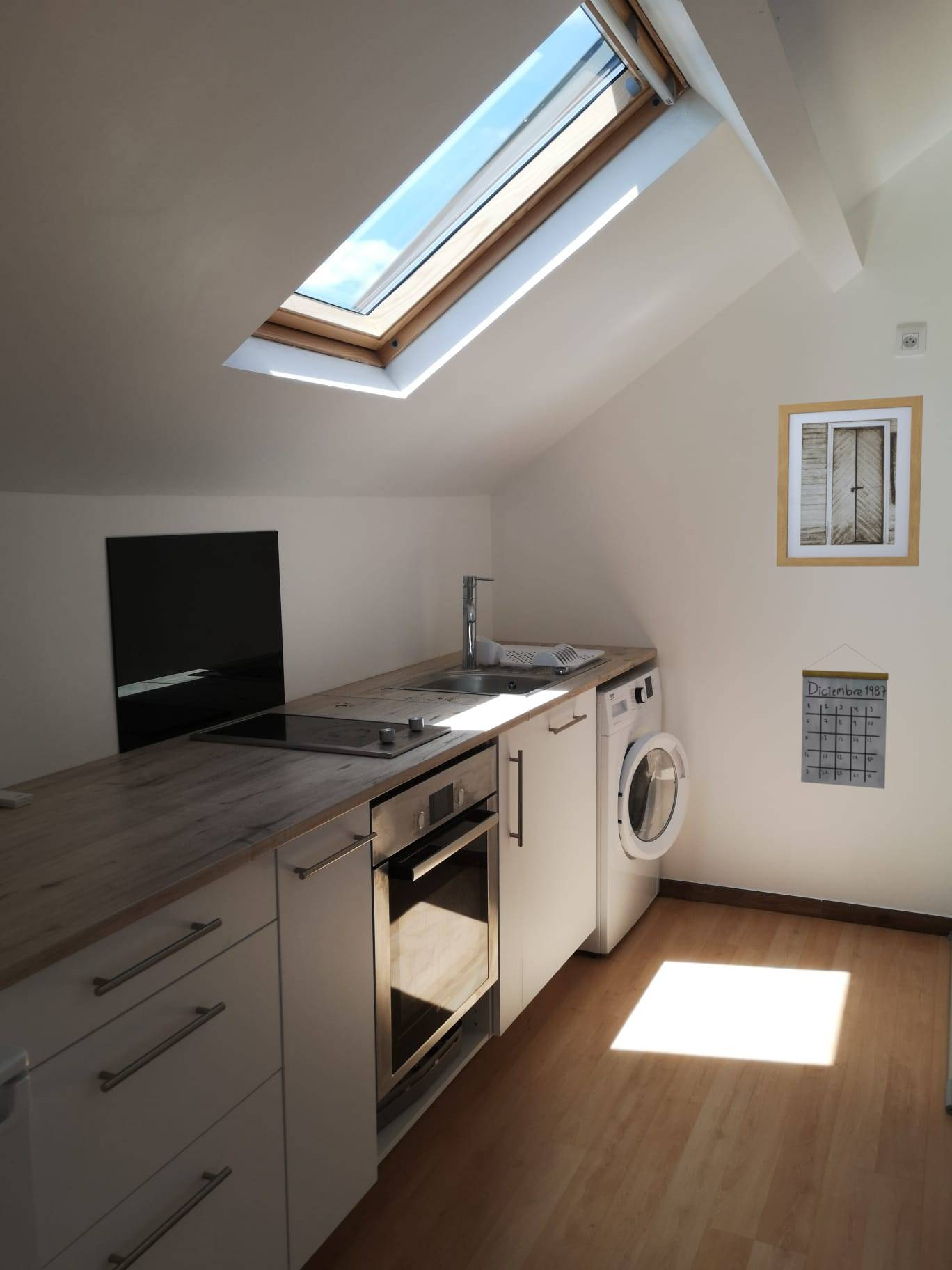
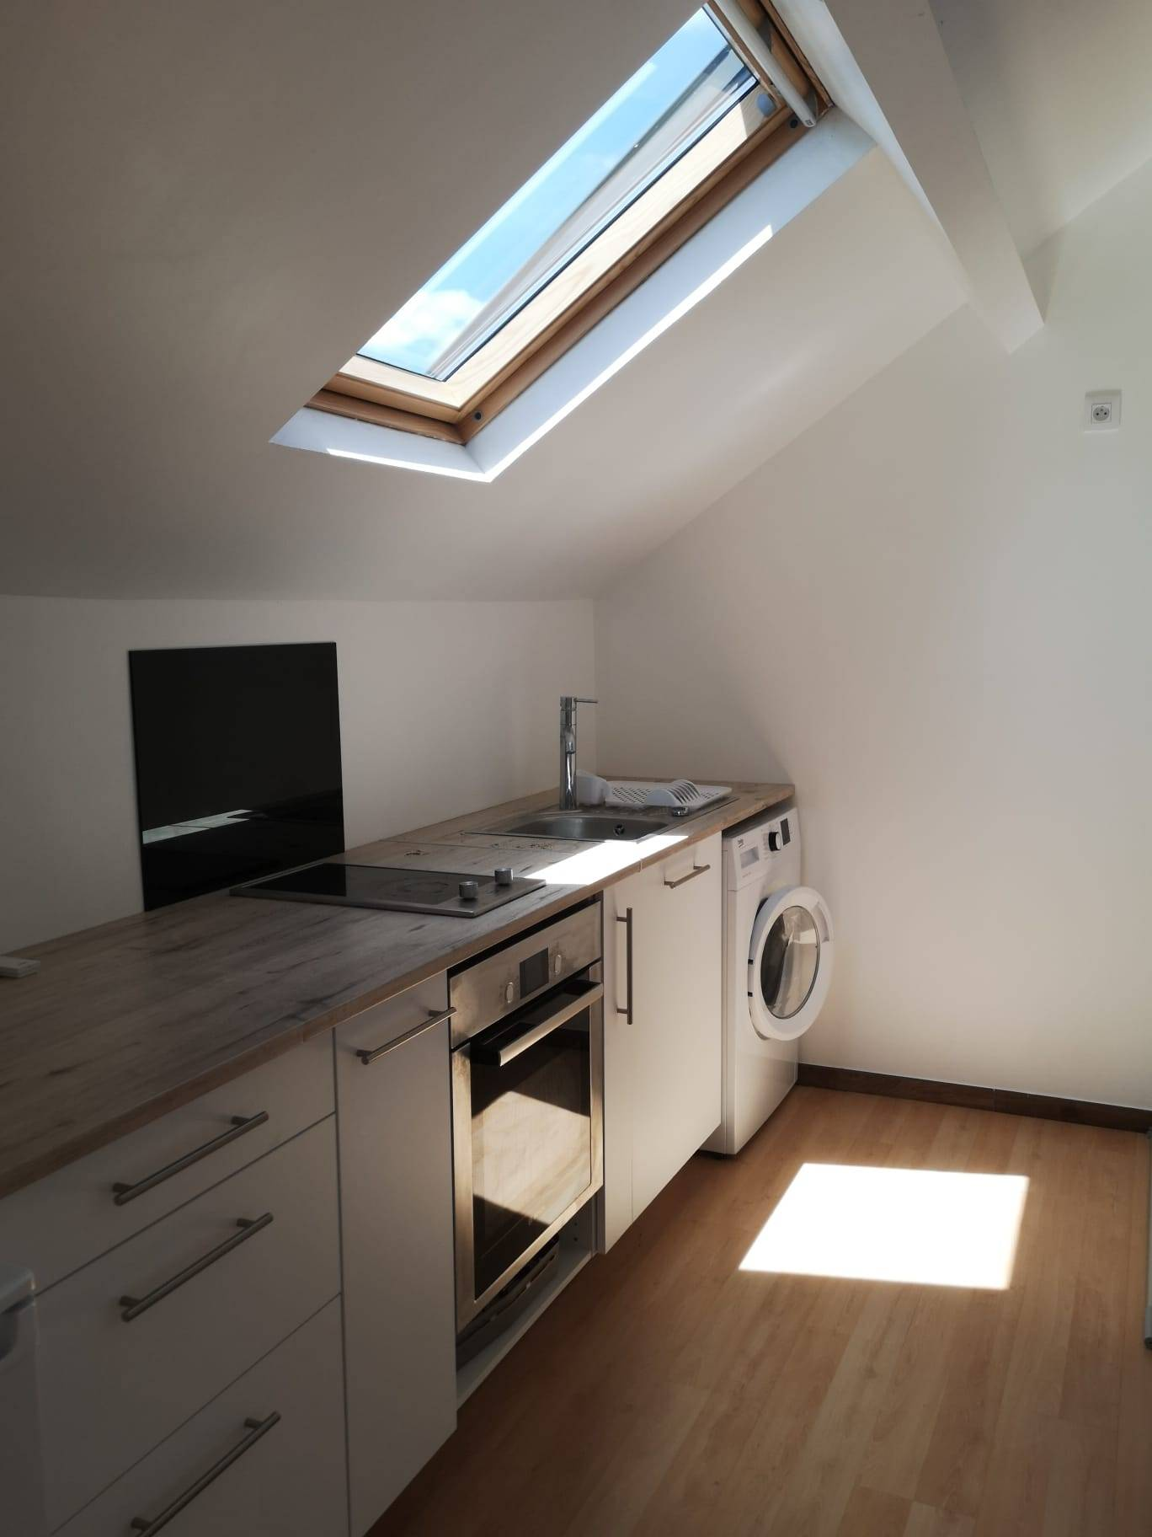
- wall art [776,395,923,567]
- calendar [800,643,889,790]
